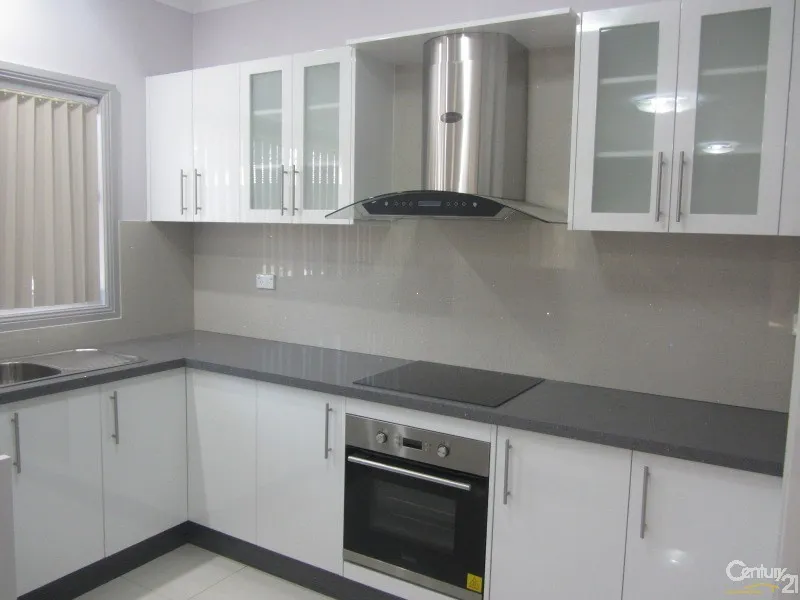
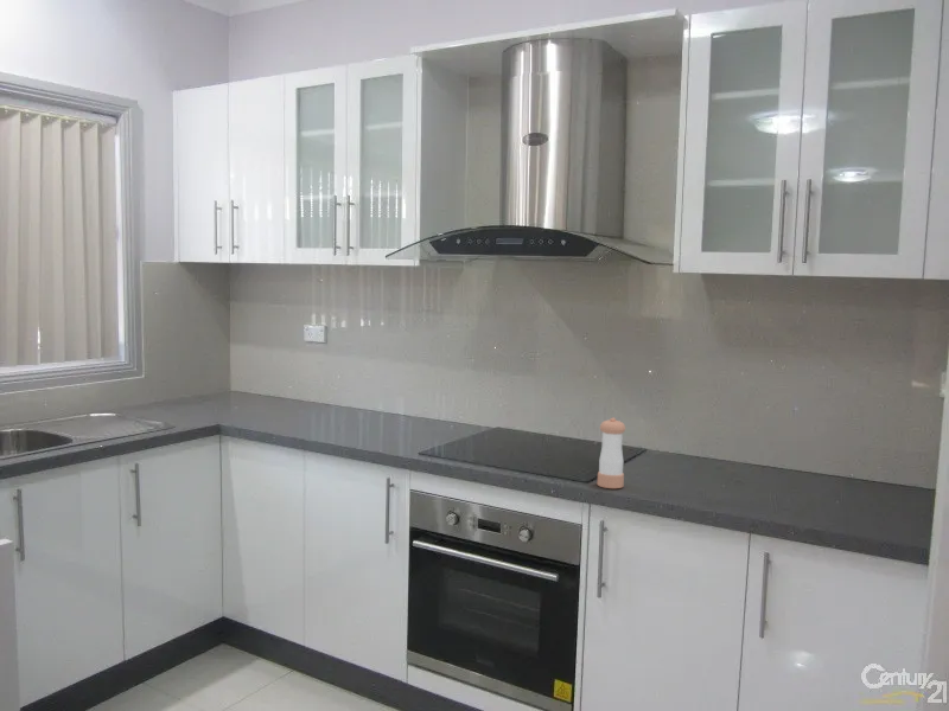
+ pepper shaker [597,417,626,489]
